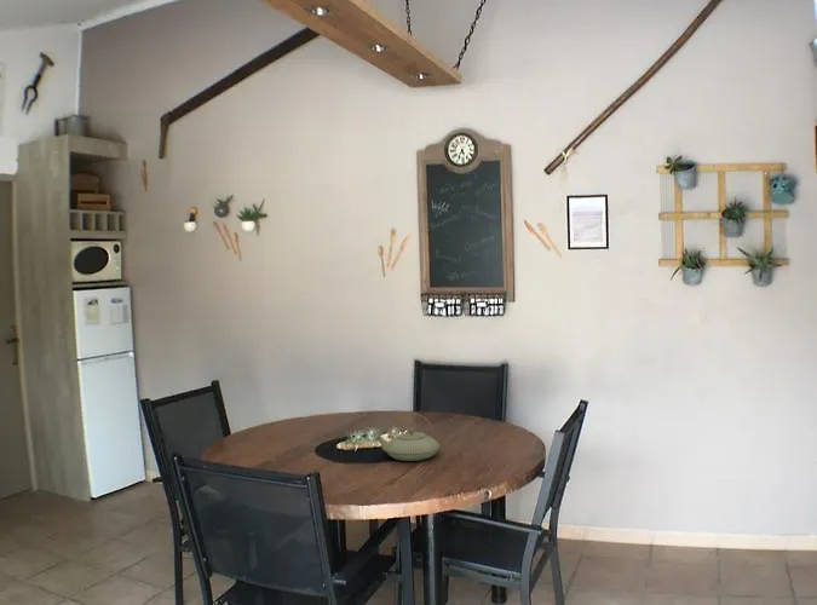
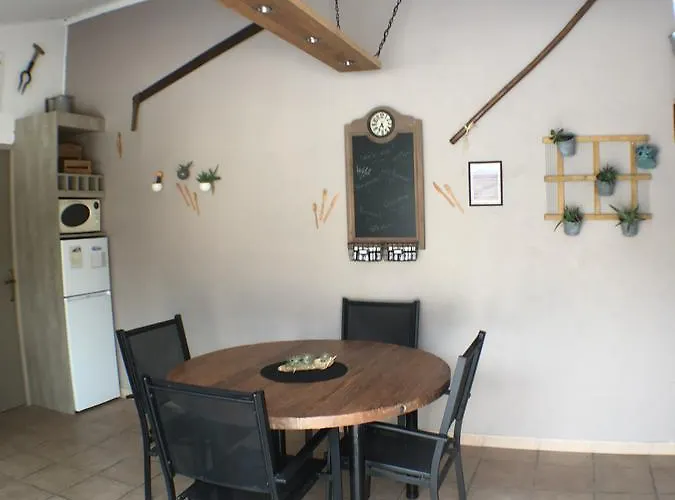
- teapot [375,411,441,462]
